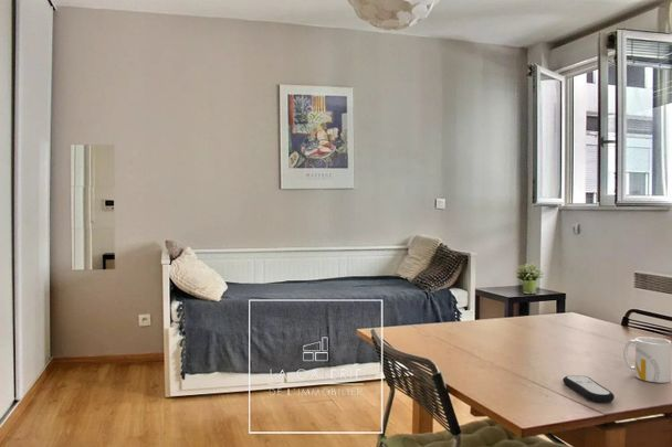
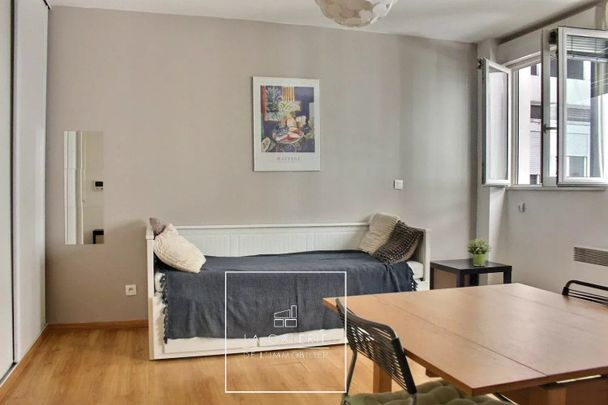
- mug [622,336,672,384]
- remote control [561,375,616,403]
